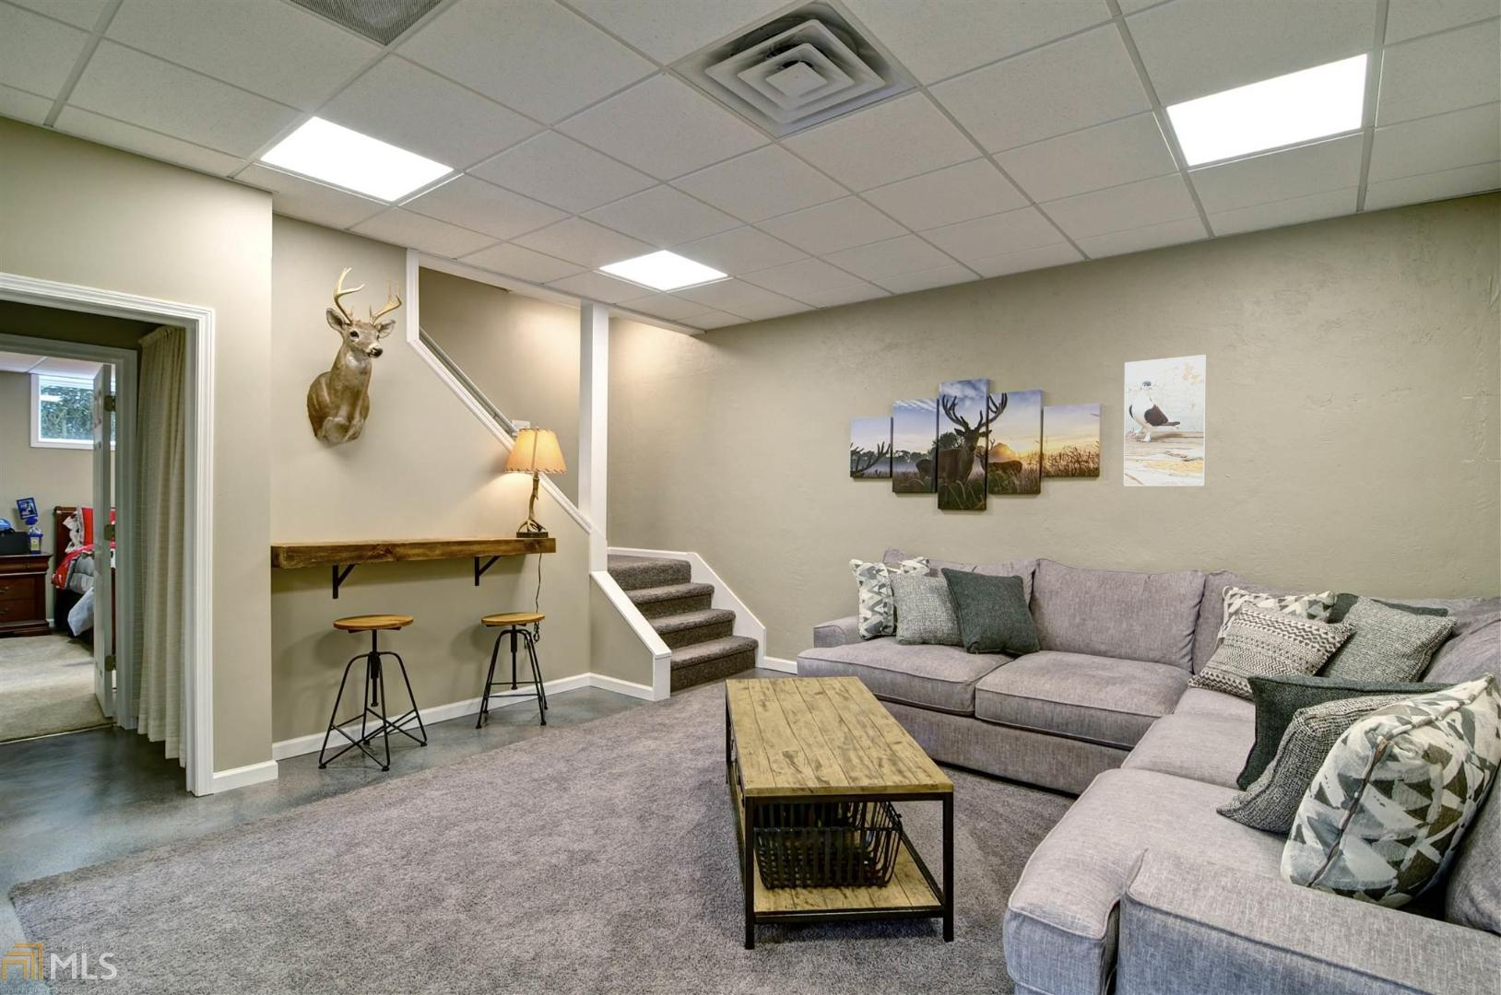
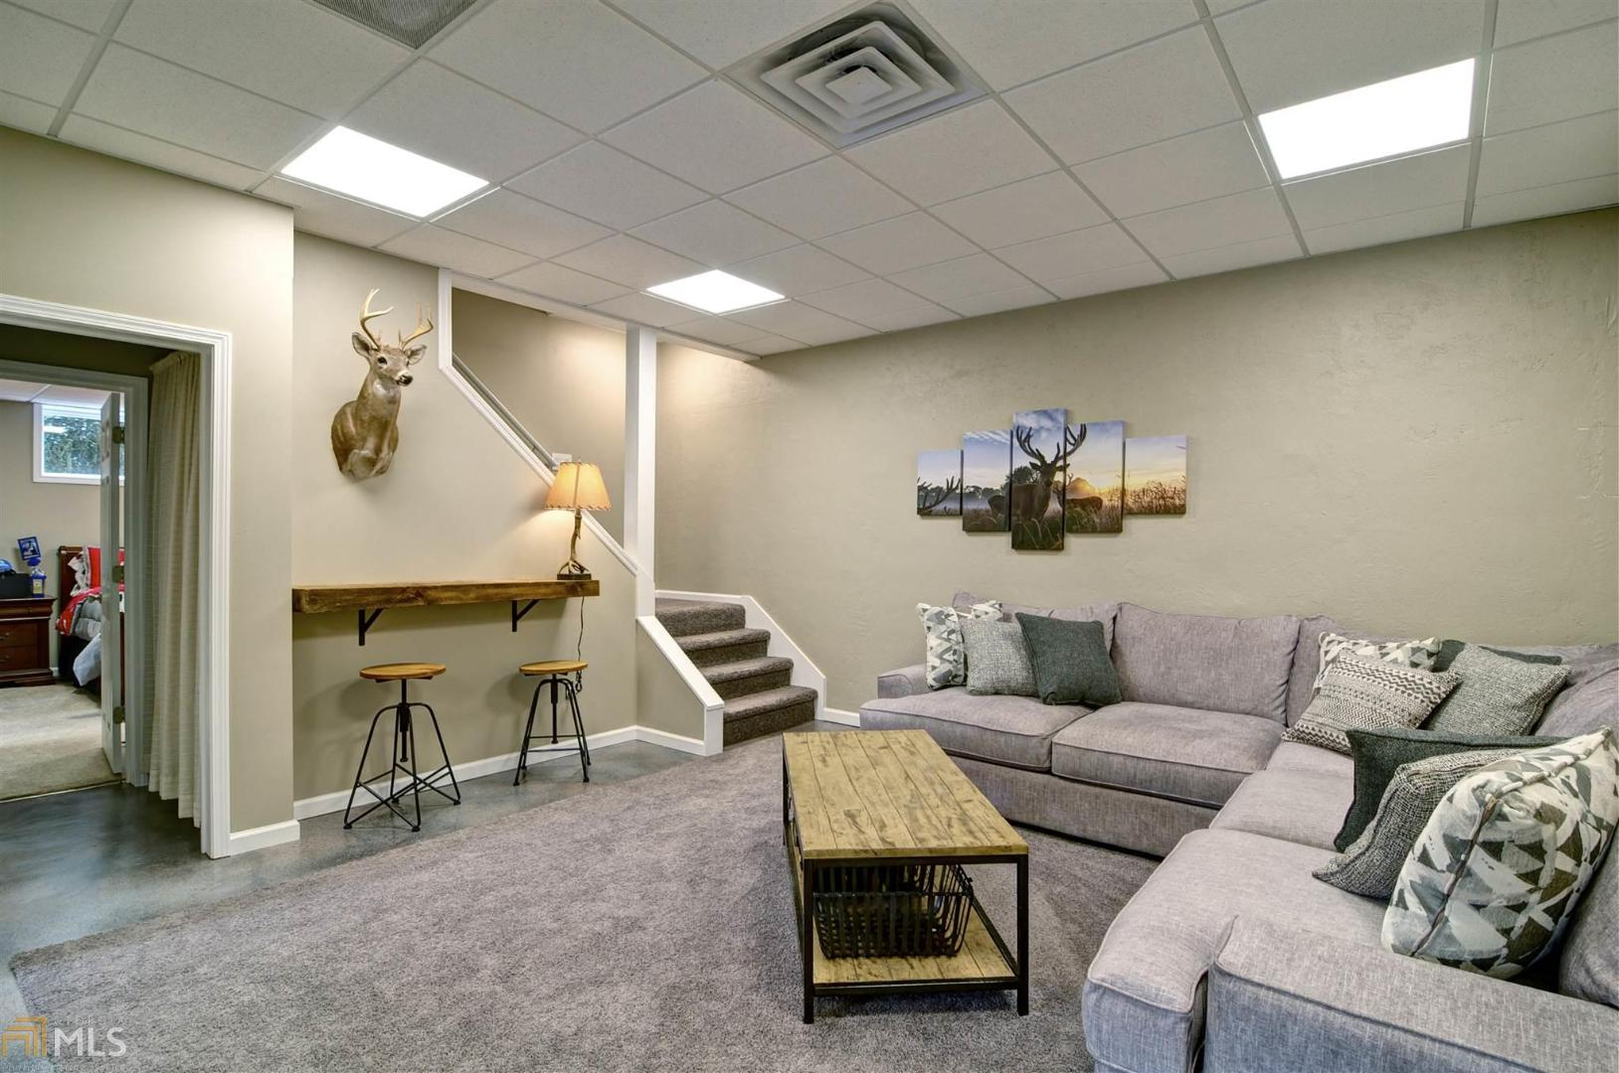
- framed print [1123,354,1207,486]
